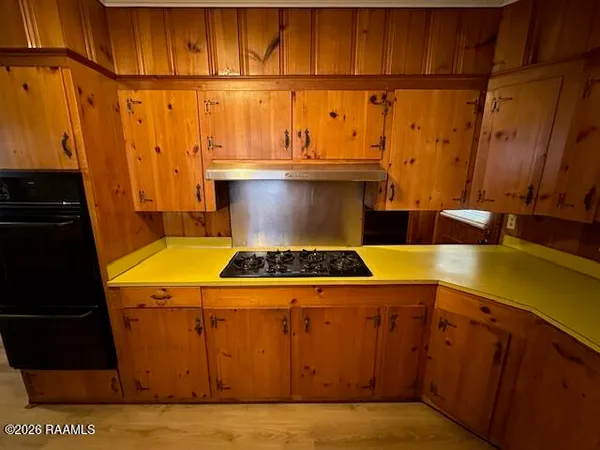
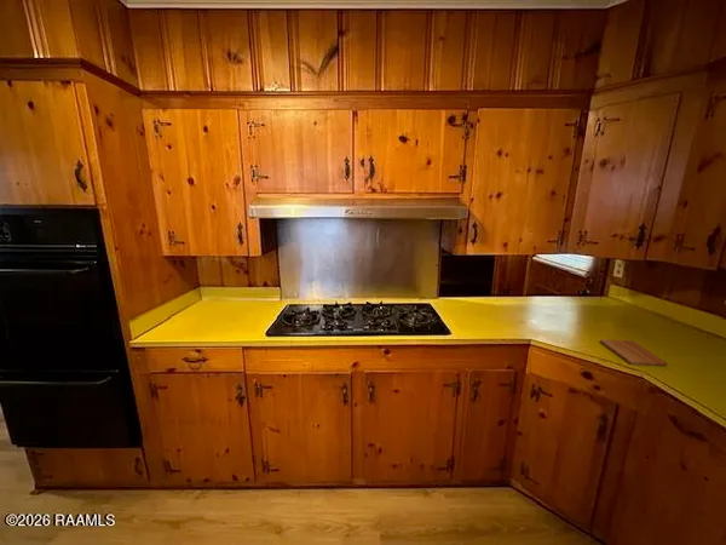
+ cutting board [599,338,668,367]
